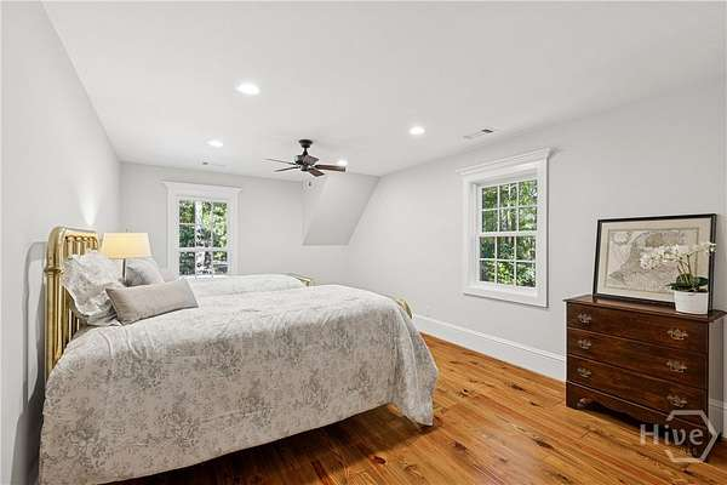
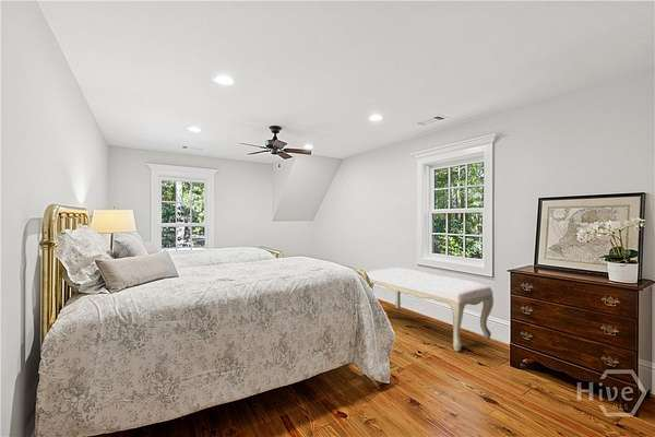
+ bench [366,267,495,353]
